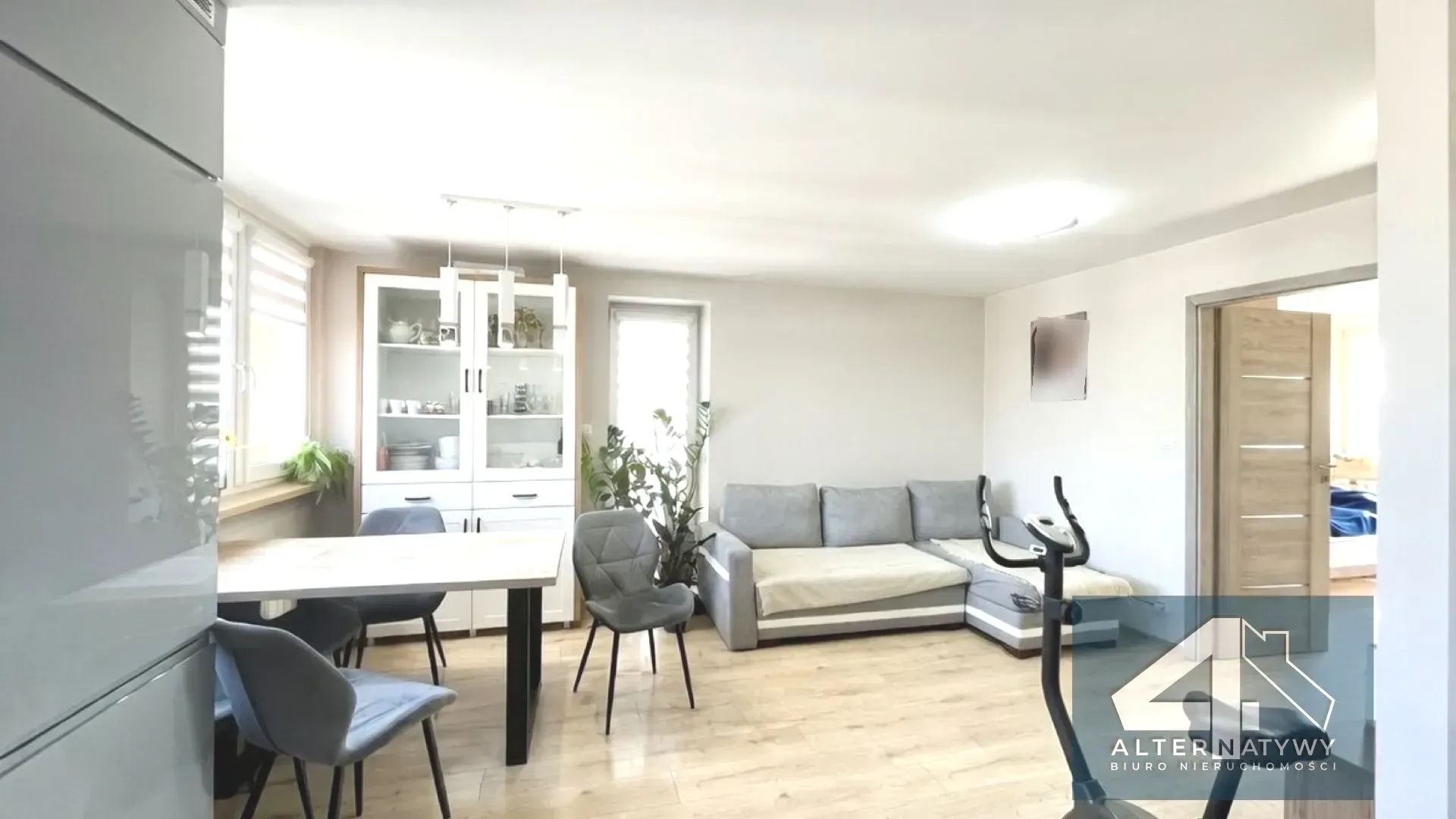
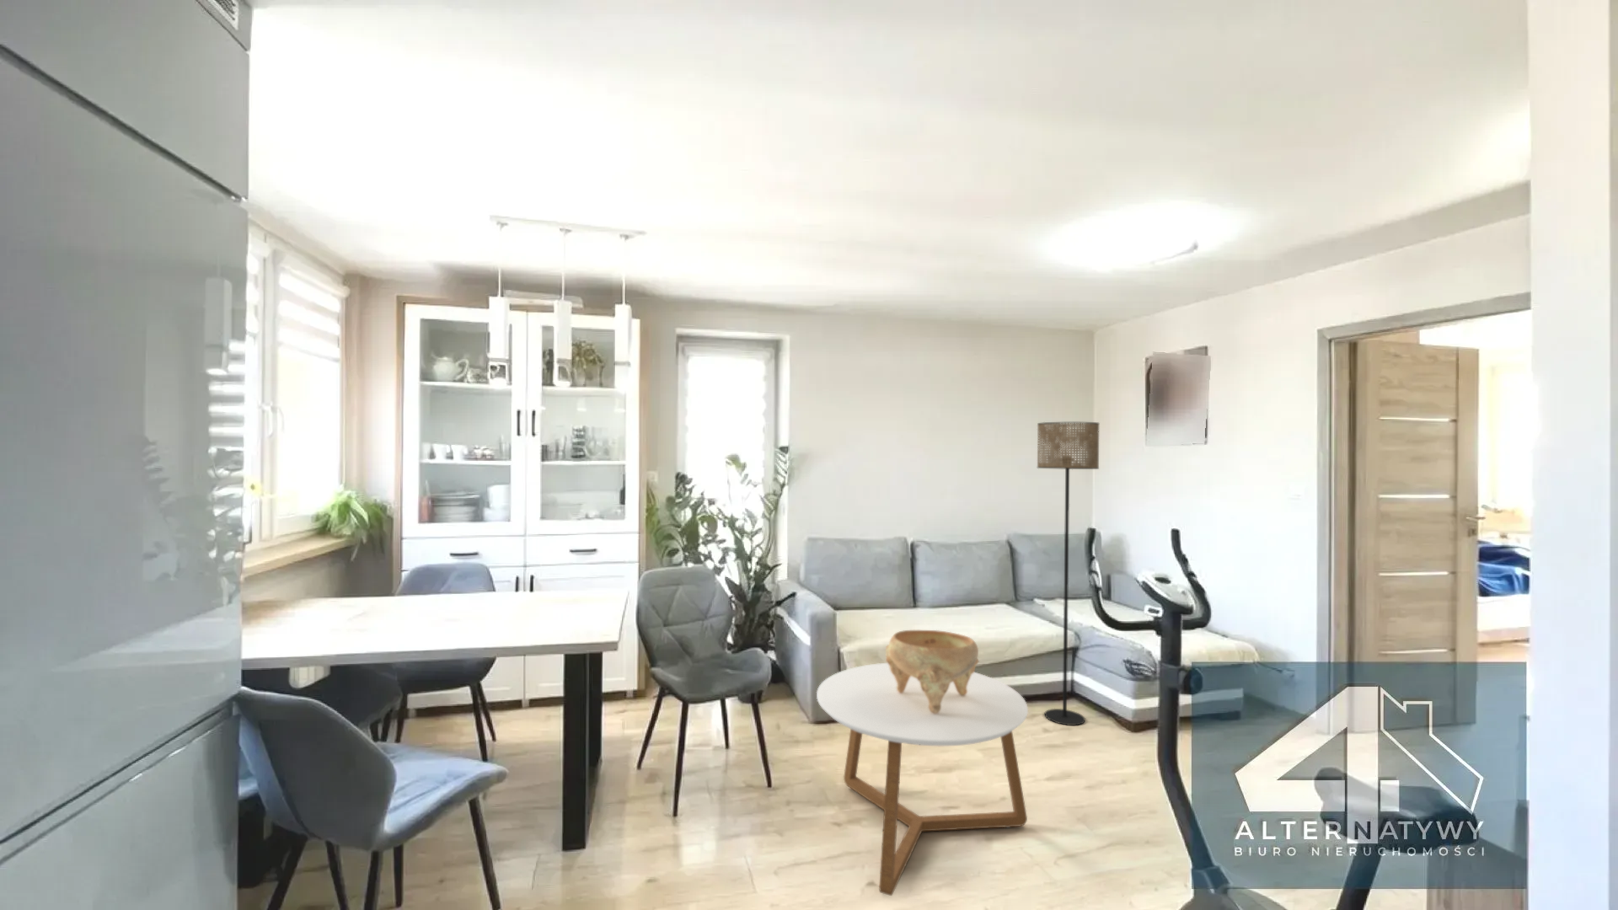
+ coffee table [816,662,1029,897]
+ floor lamp [1037,421,1100,727]
+ decorative bowl [885,629,979,713]
